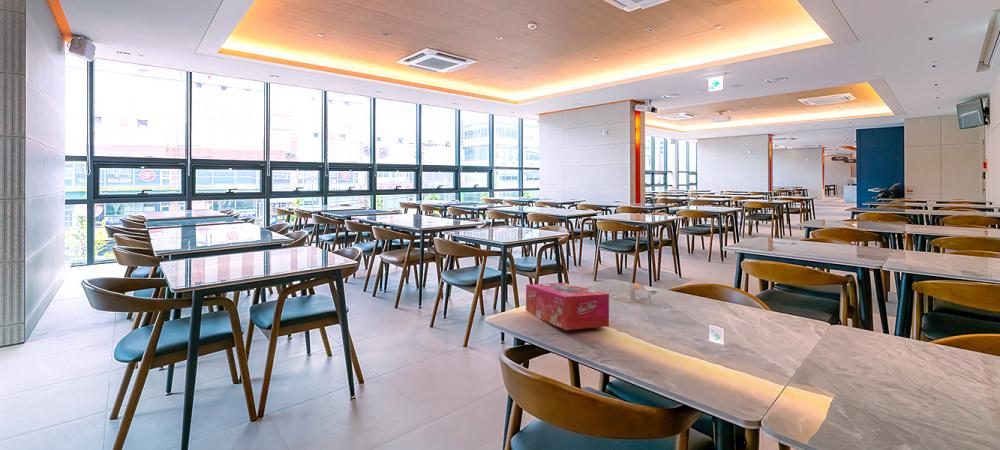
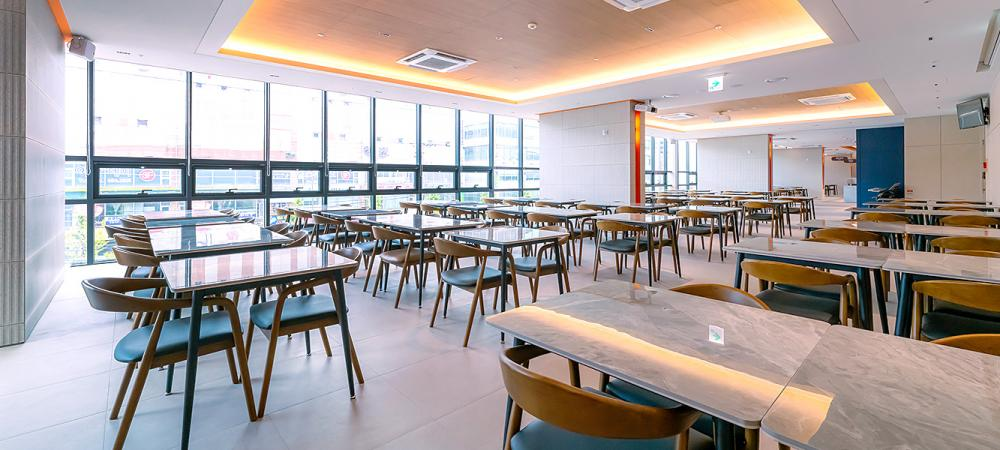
- tissue box [525,282,610,331]
